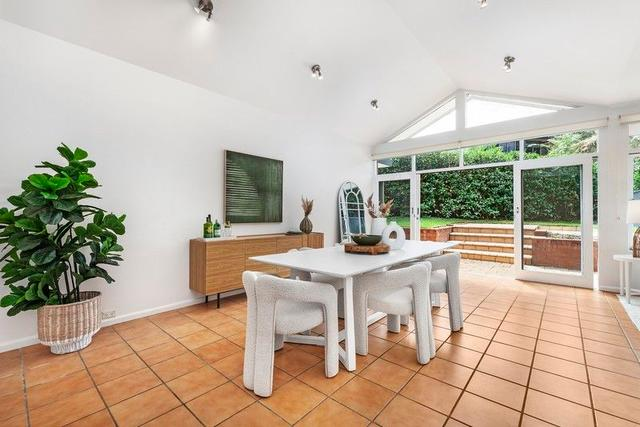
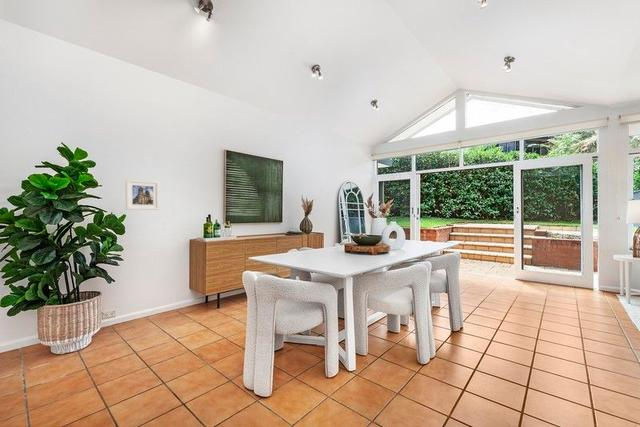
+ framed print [125,178,160,211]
